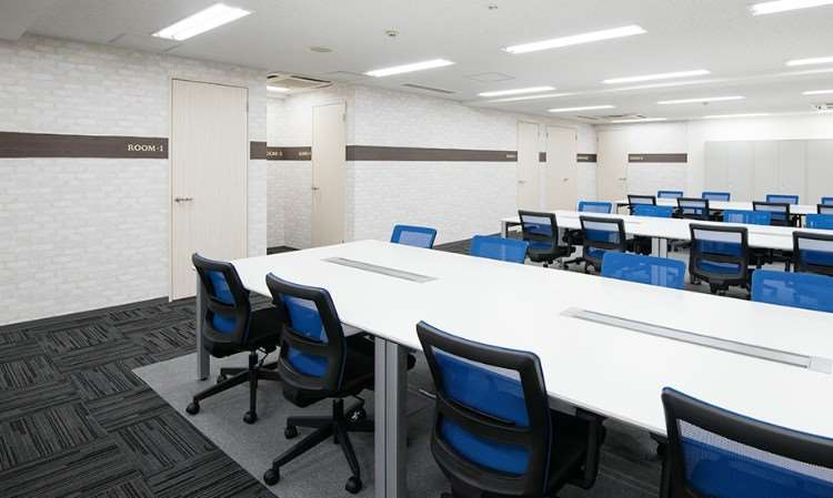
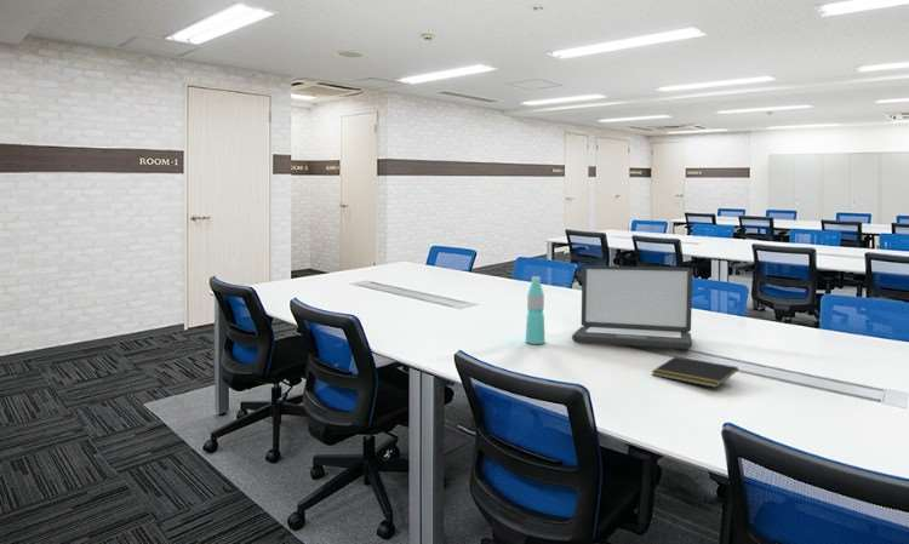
+ laptop [571,264,693,350]
+ notepad [651,355,739,389]
+ water bottle [525,275,547,345]
